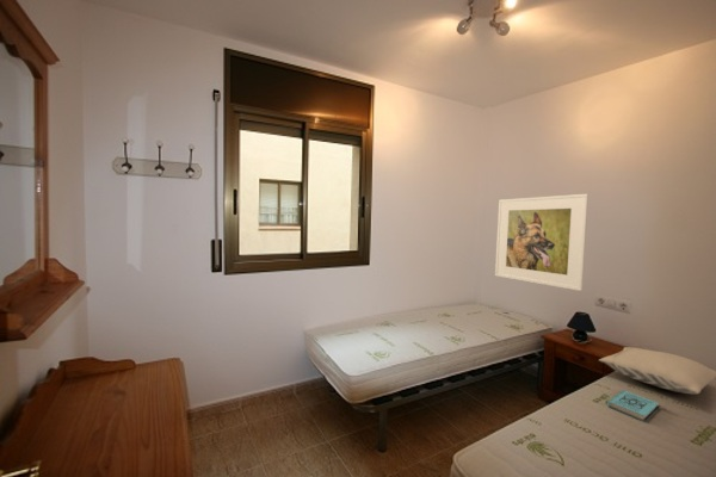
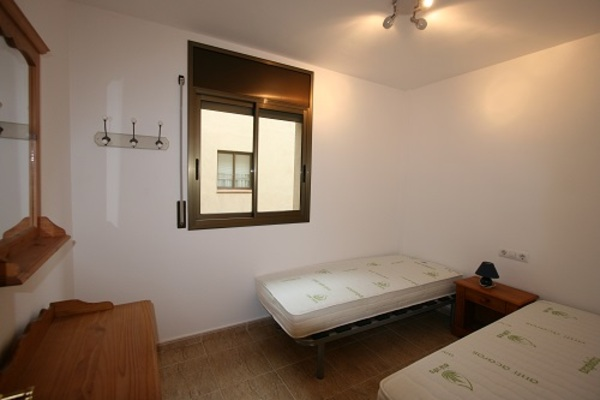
- book [606,389,660,423]
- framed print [494,193,590,292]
- pillow [598,346,716,395]
